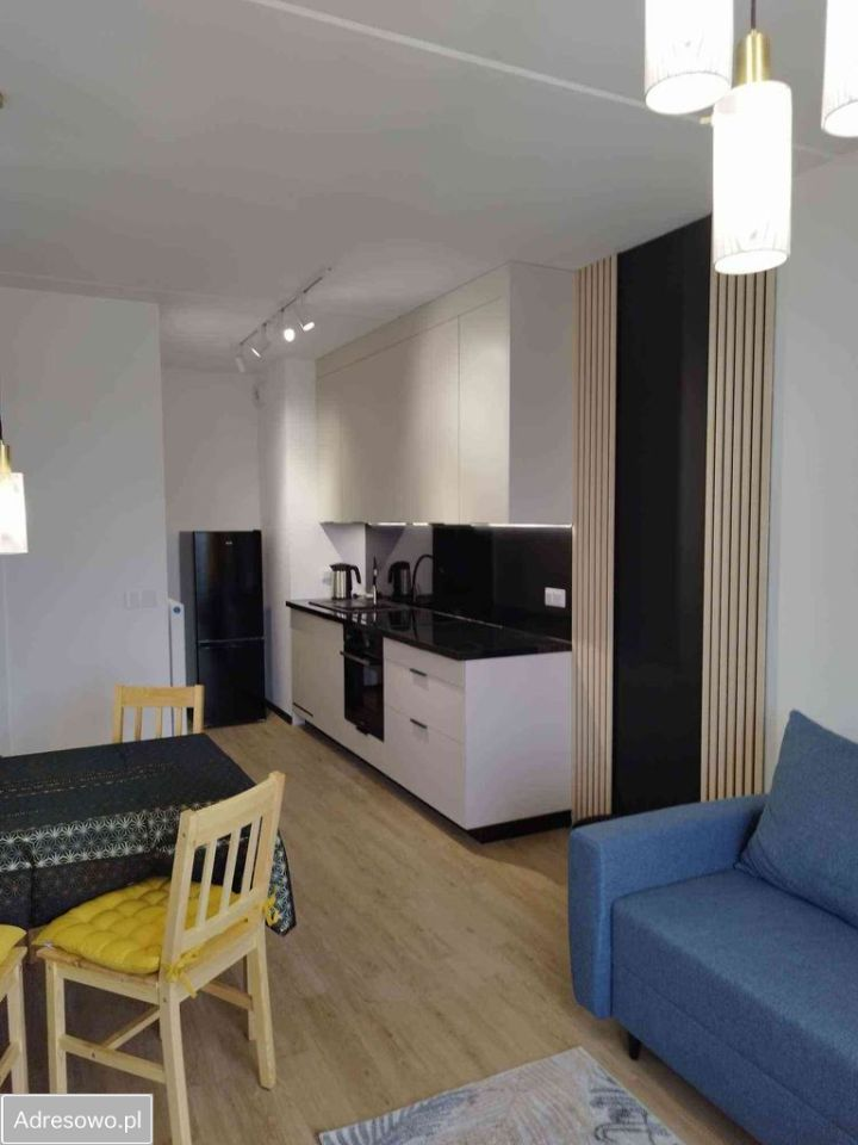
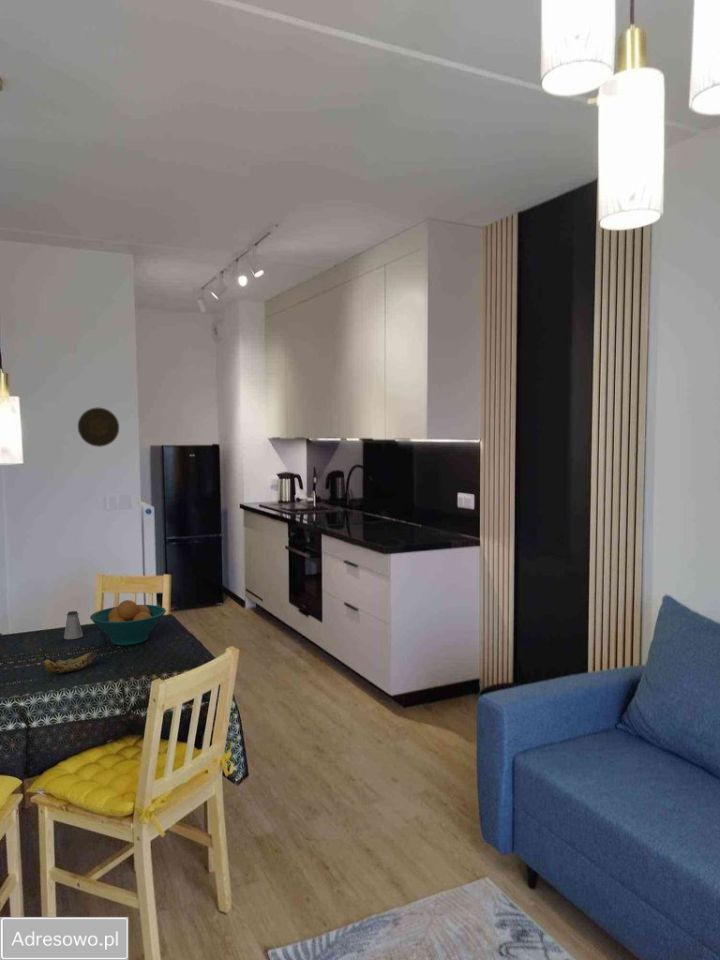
+ saltshaker [63,610,84,640]
+ decorative plate [77,407,120,448]
+ fruit bowl [89,599,167,646]
+ banana [39,648,100,674]
